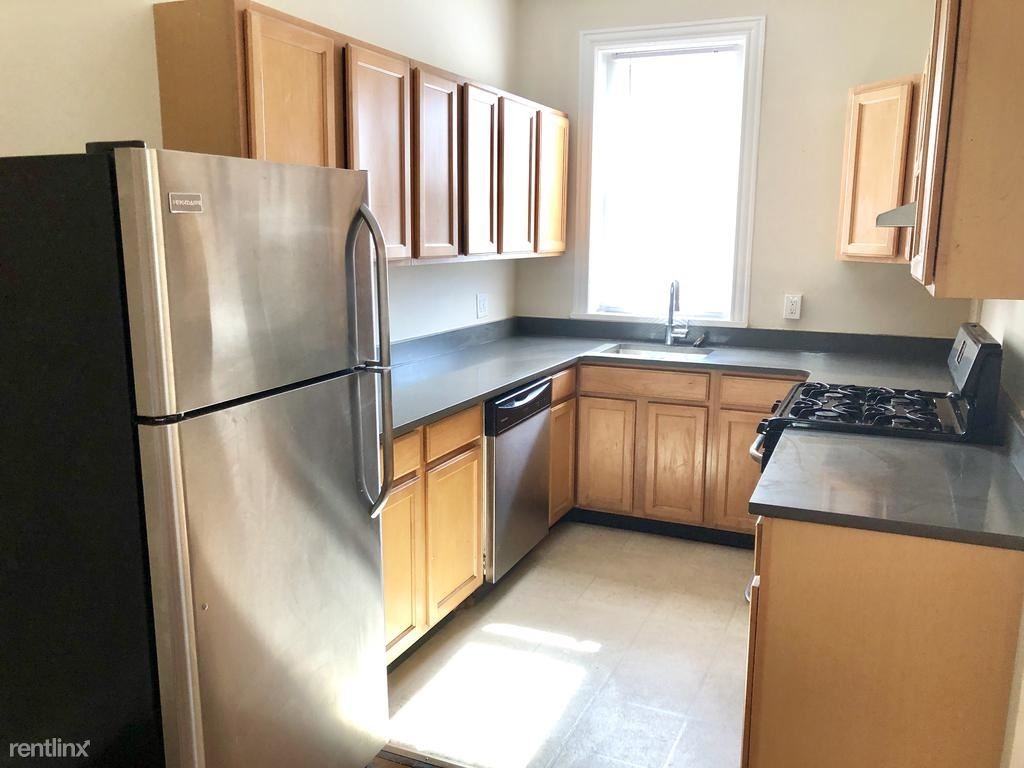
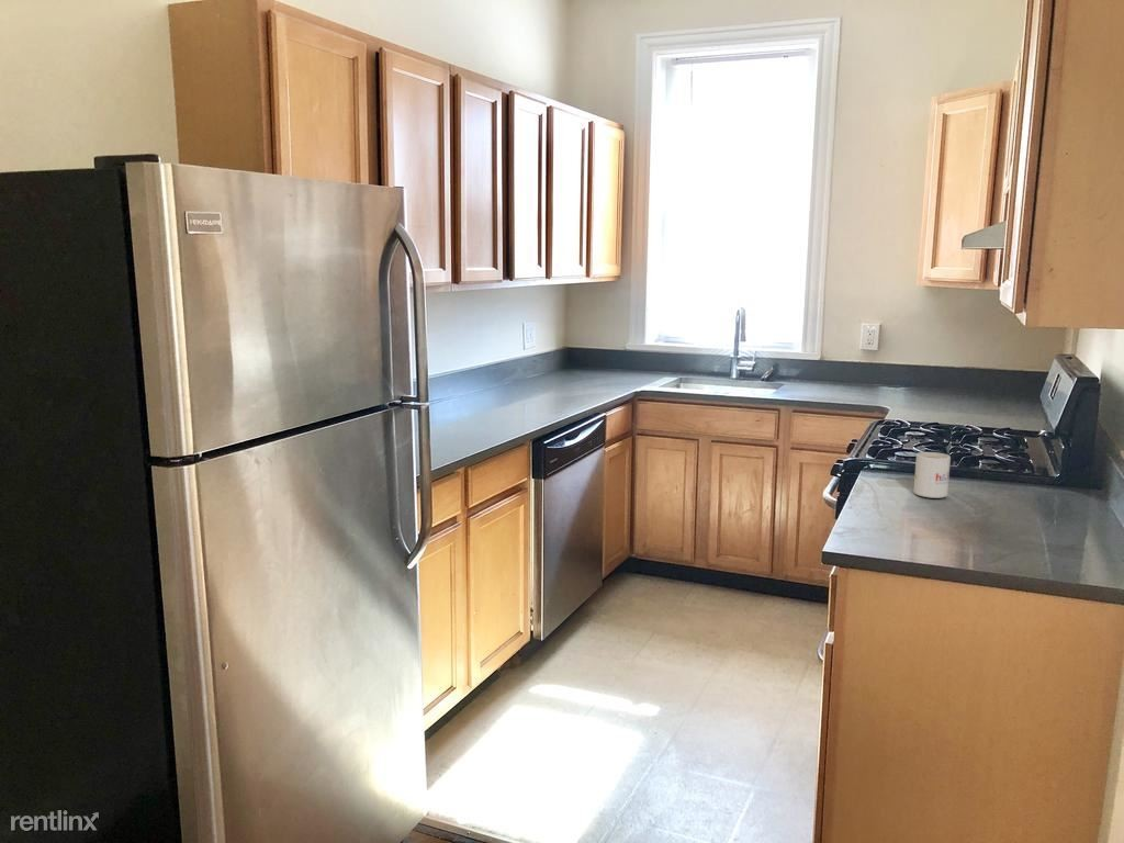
+ mug [913,451,952,499]
